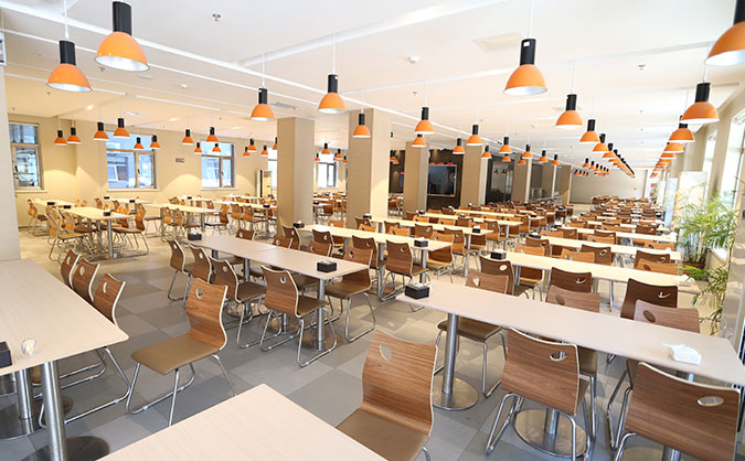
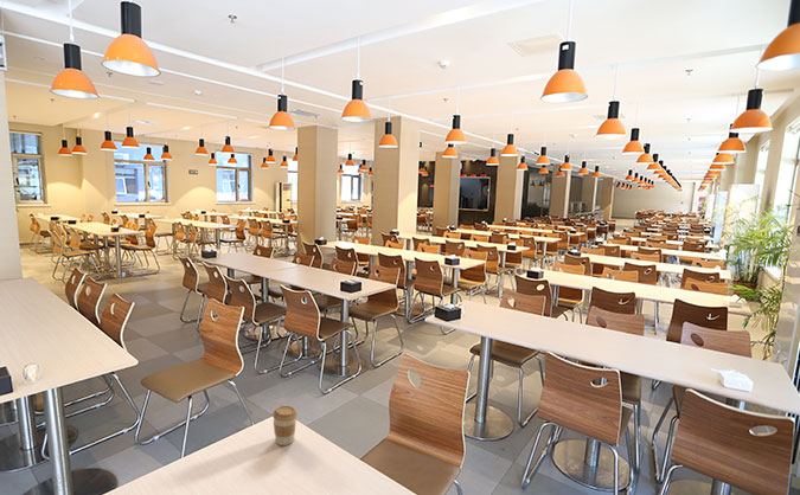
+ coffee cup [271,405,299,446]
